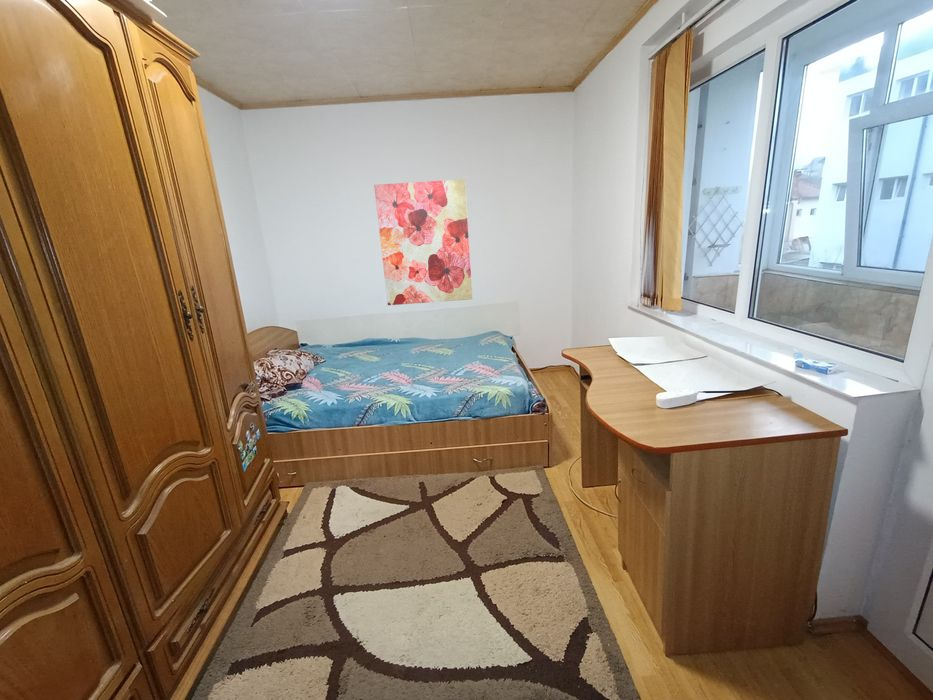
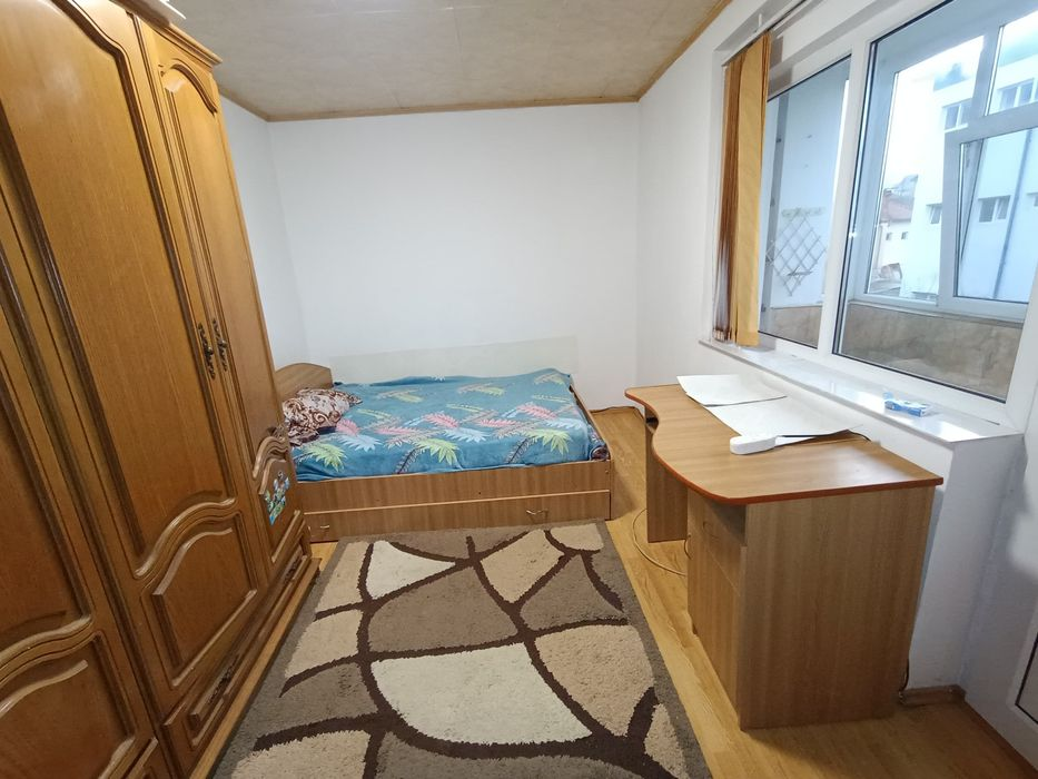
- wall art [373,178,473,306]
